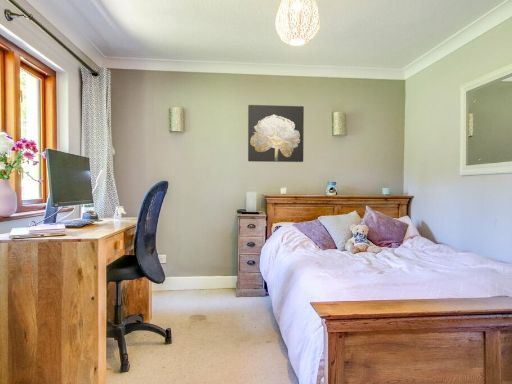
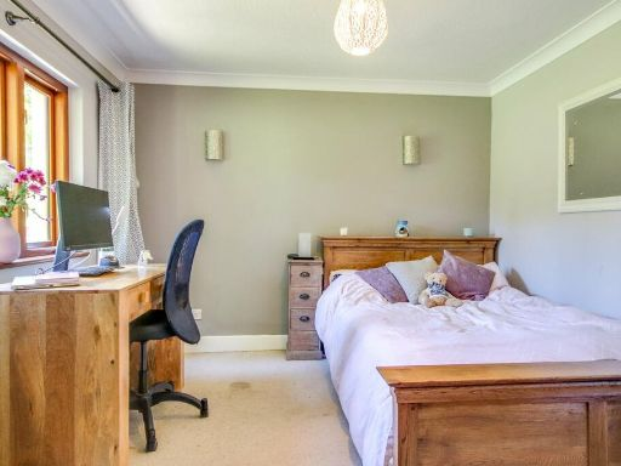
- wall art [247,104,305,163]
